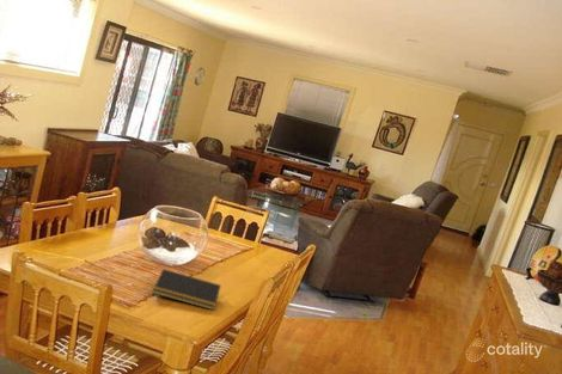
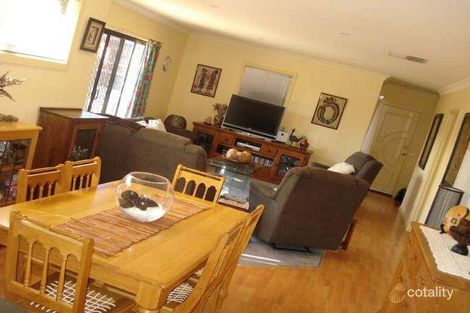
- notepad [151,268,222,312]
